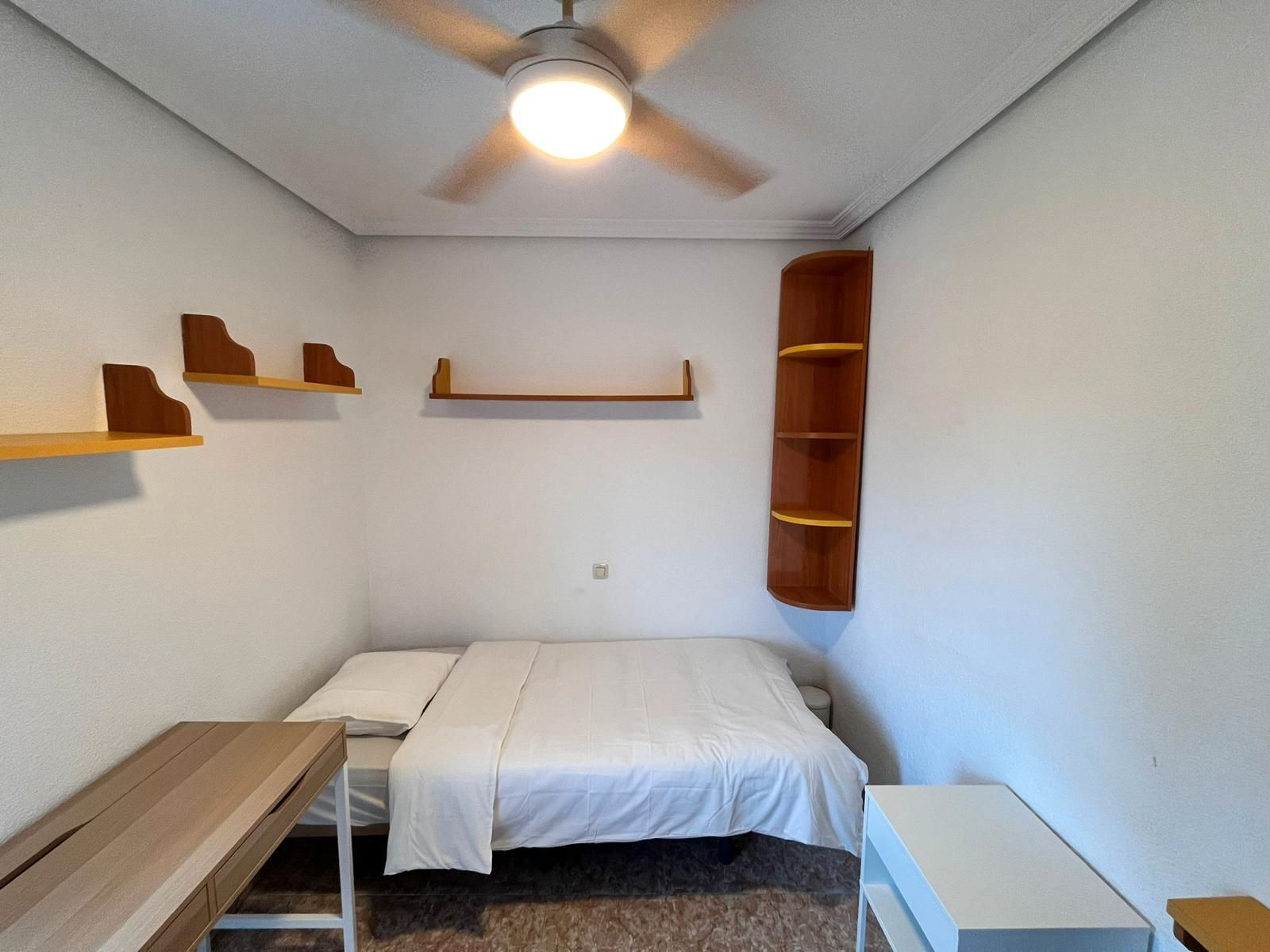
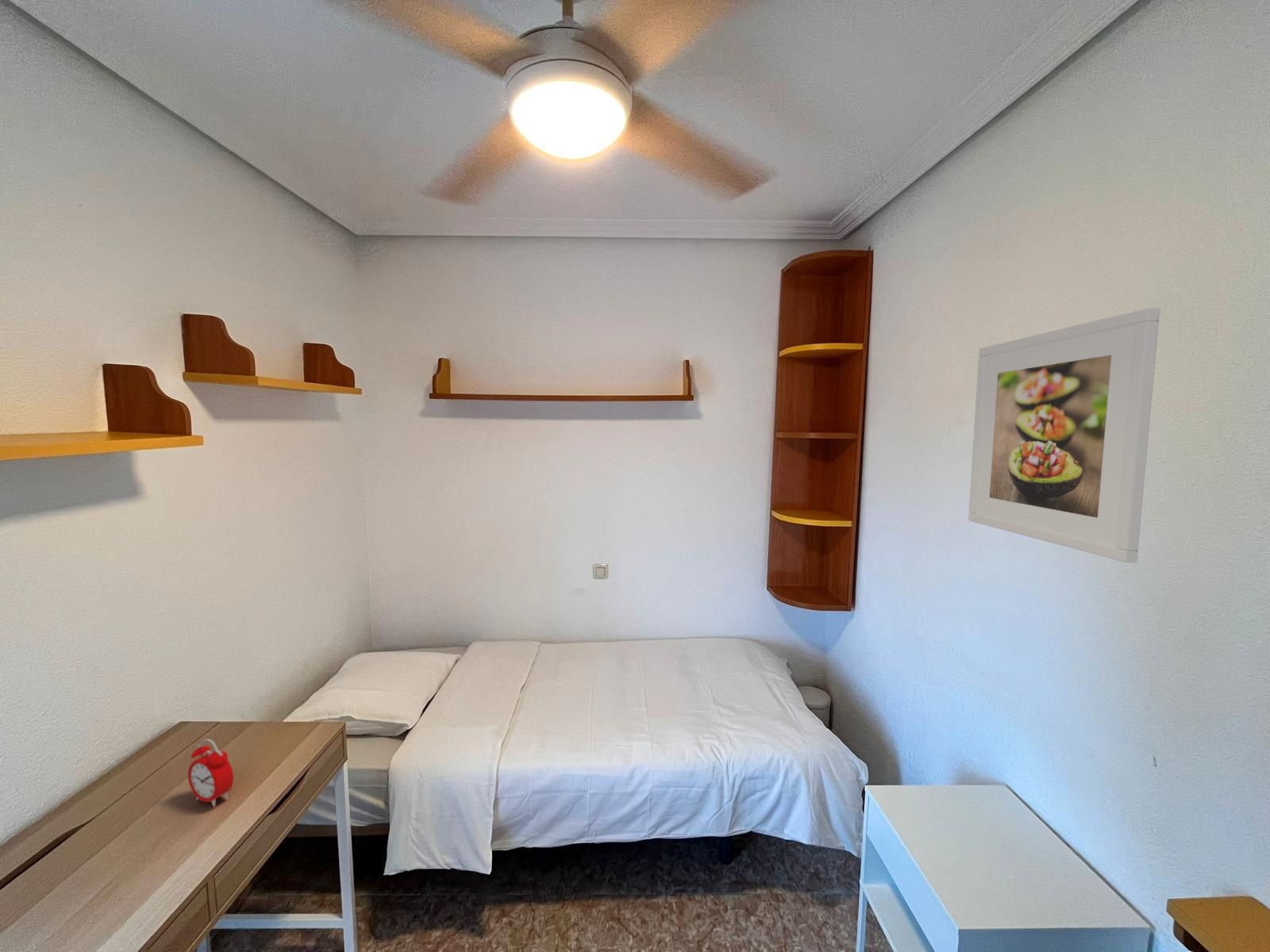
+ alarm clock [187,738,234,808]
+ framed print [968,307,1160,563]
